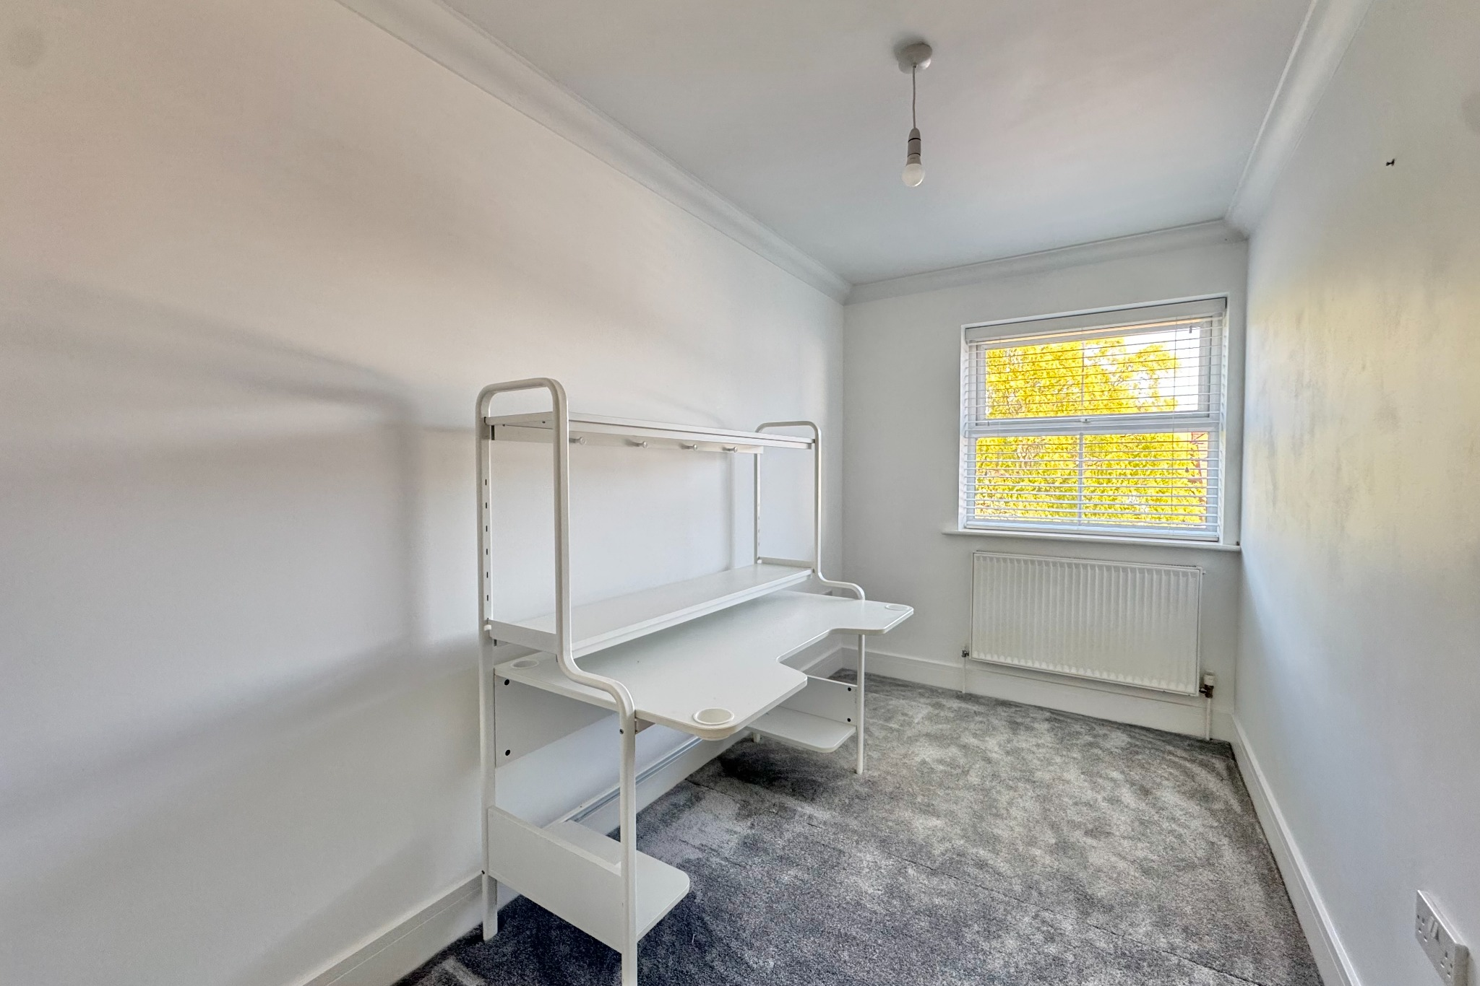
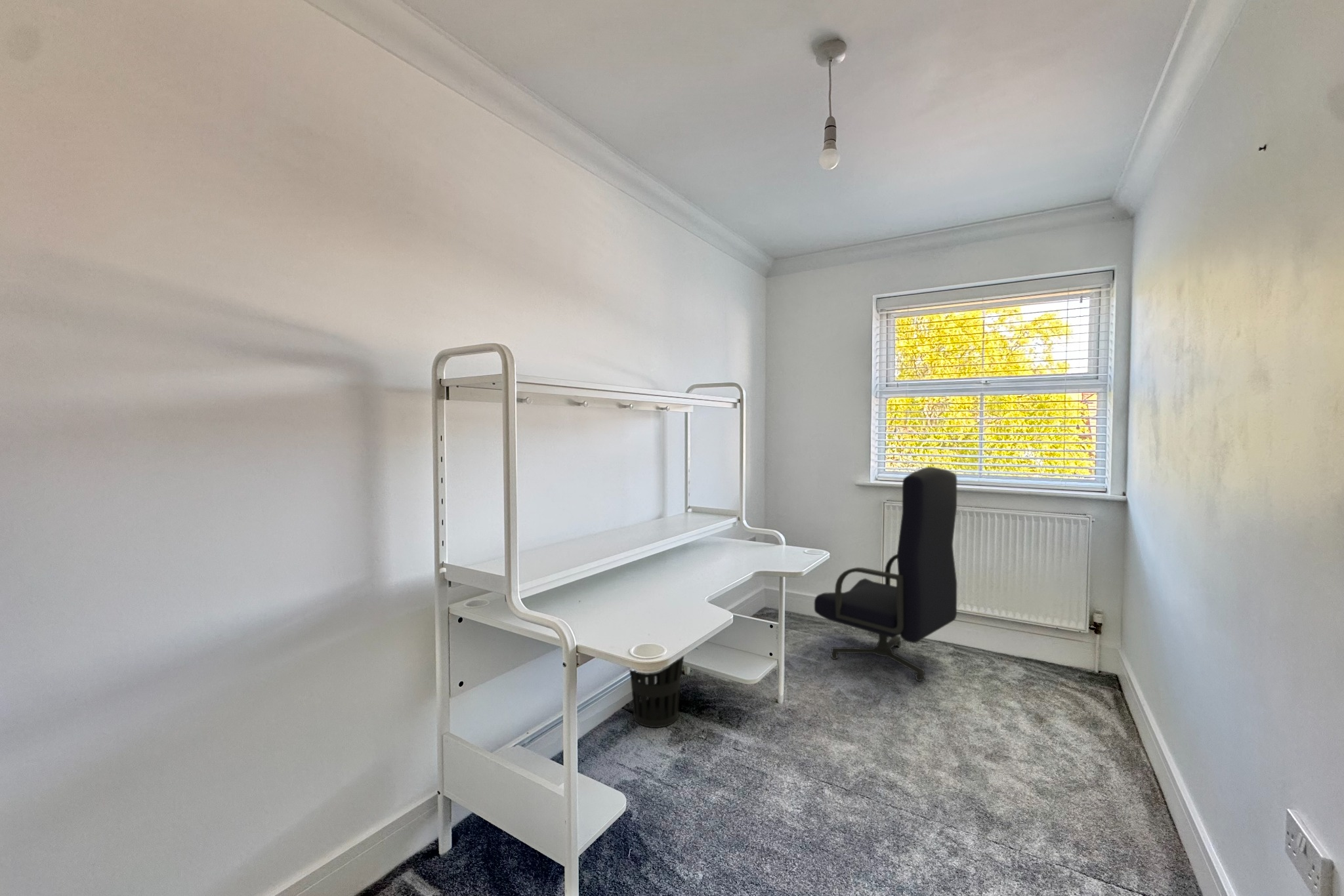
+ office chair [814,466,957,682]
+ wastebasket [629,655,684,728]
